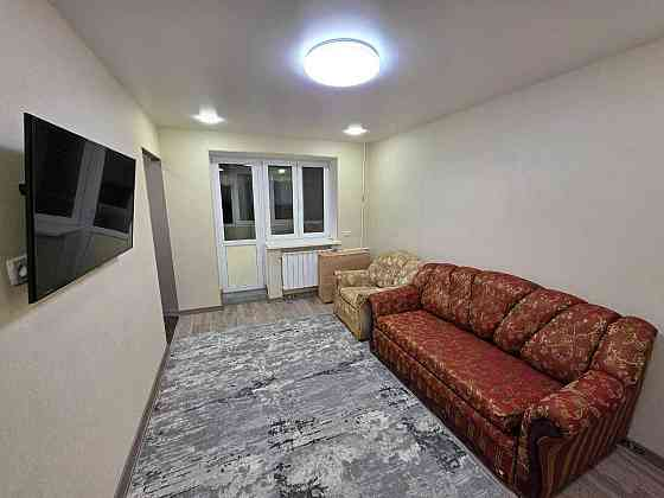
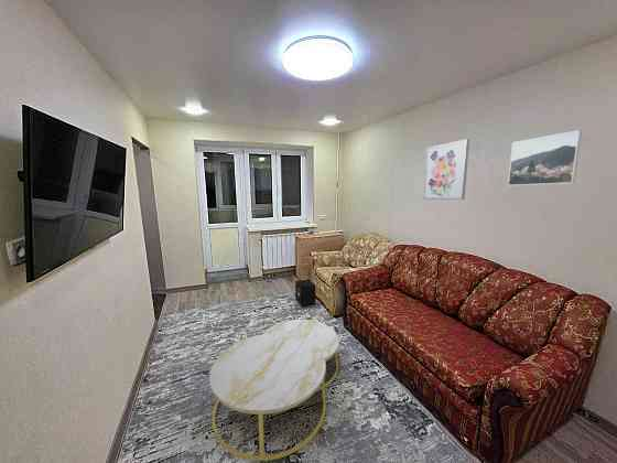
+ air purifier [294,278,316,308]
+ coffee table [208,319,340,462]
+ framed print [507,129,583,186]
+ wall art [423,138,470,201]
